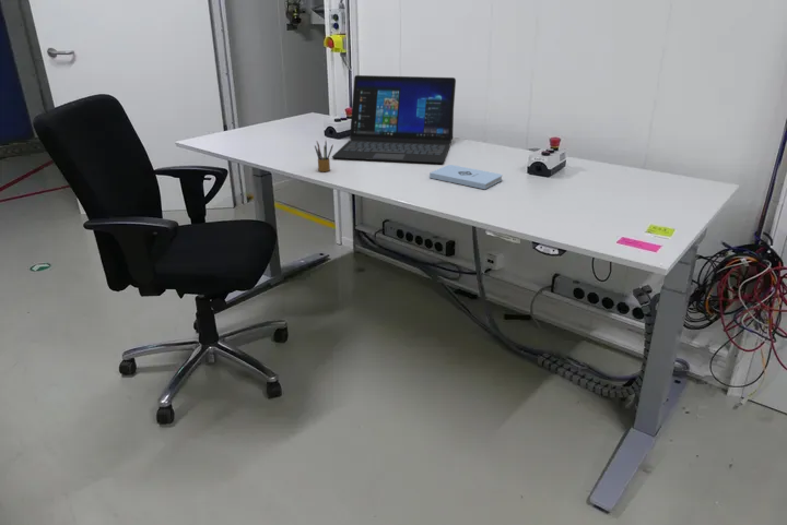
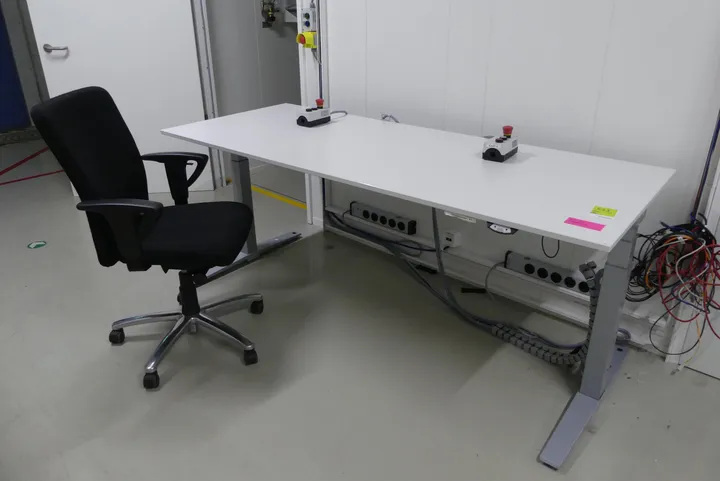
- laptop [331,74,457,165]
- notepad [428,164,503,190]
- pencil box [314,141,334,172]
